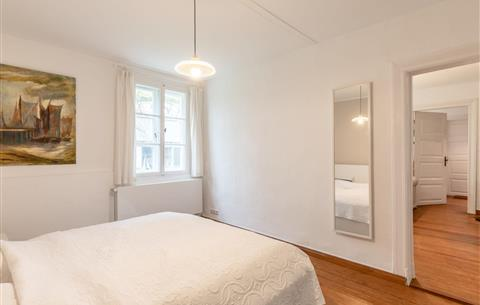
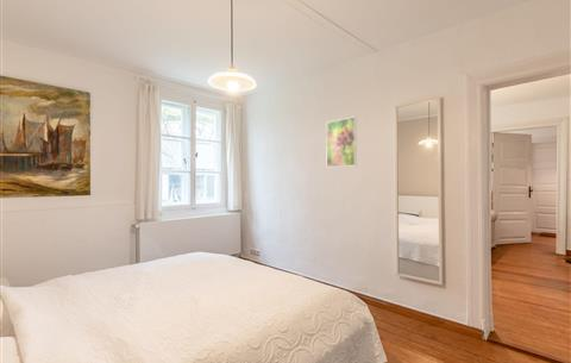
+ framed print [325,115,358,168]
